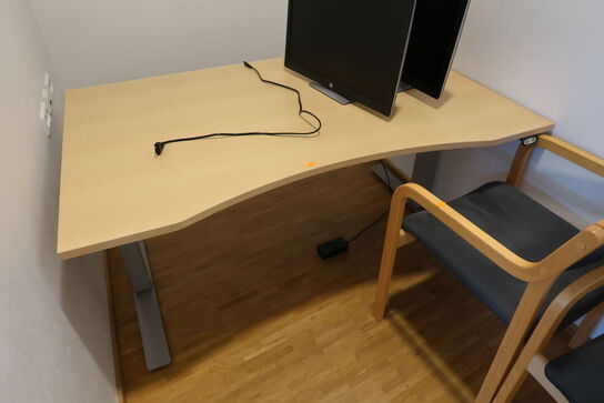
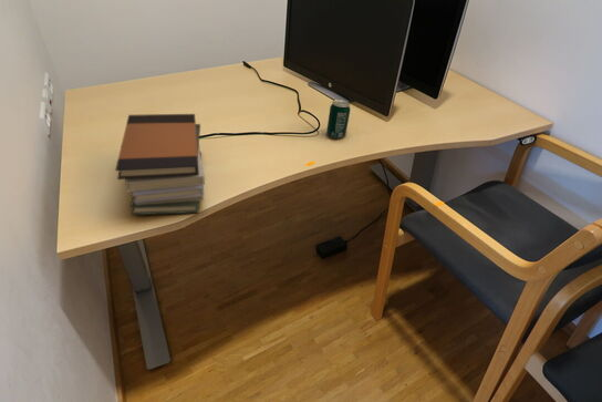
+ beverage can [325,99,352,140]
+ book stack [114,113,206,216]
